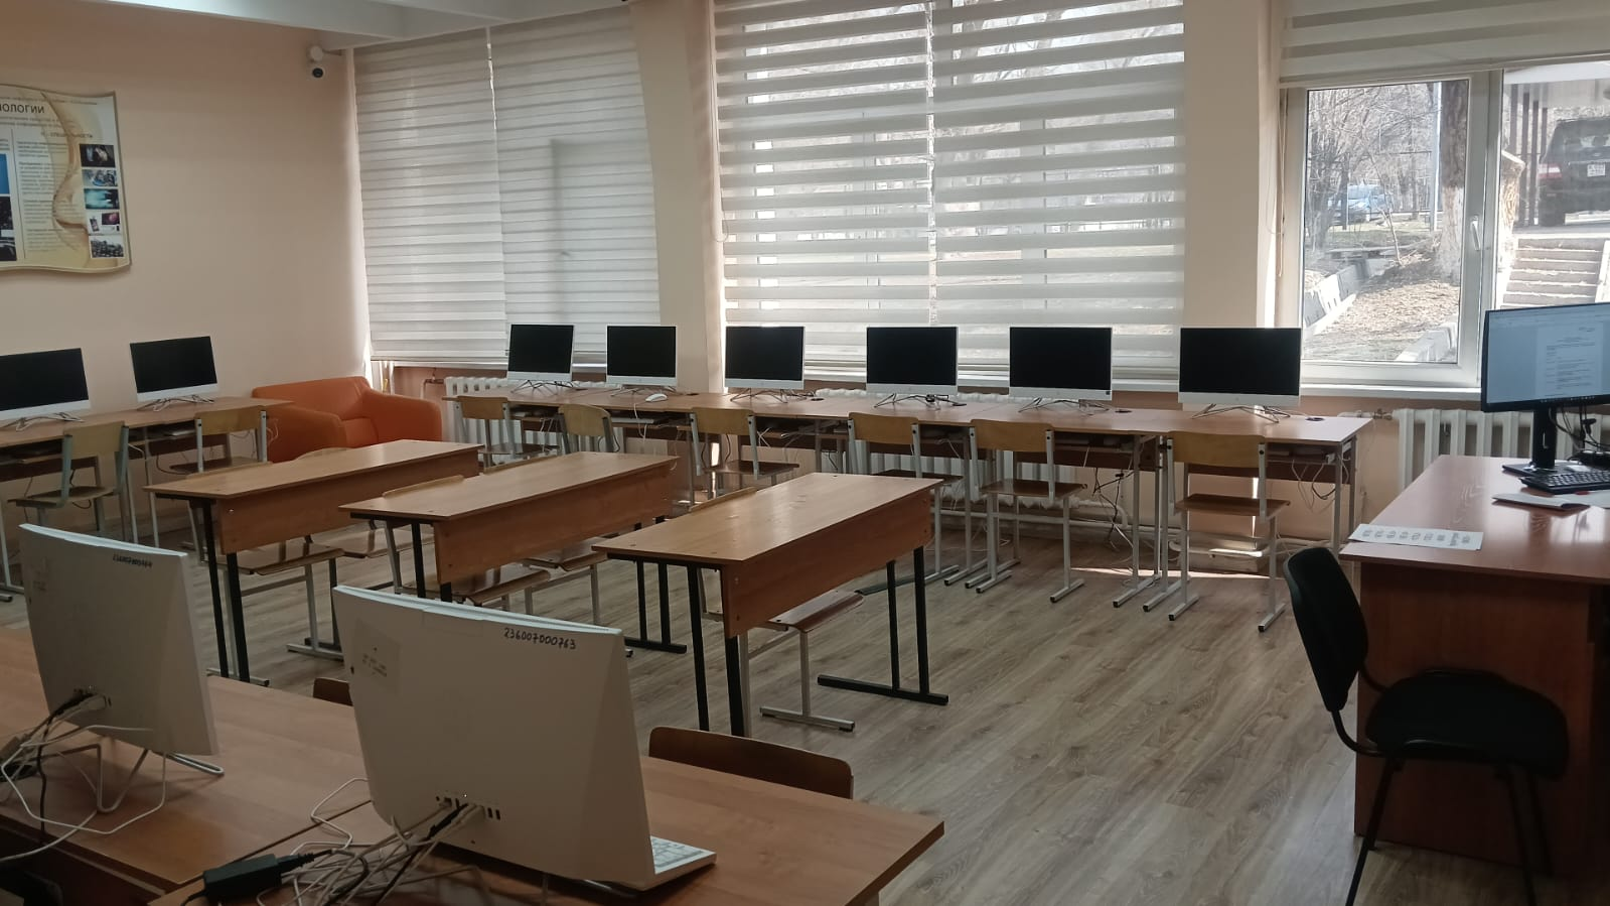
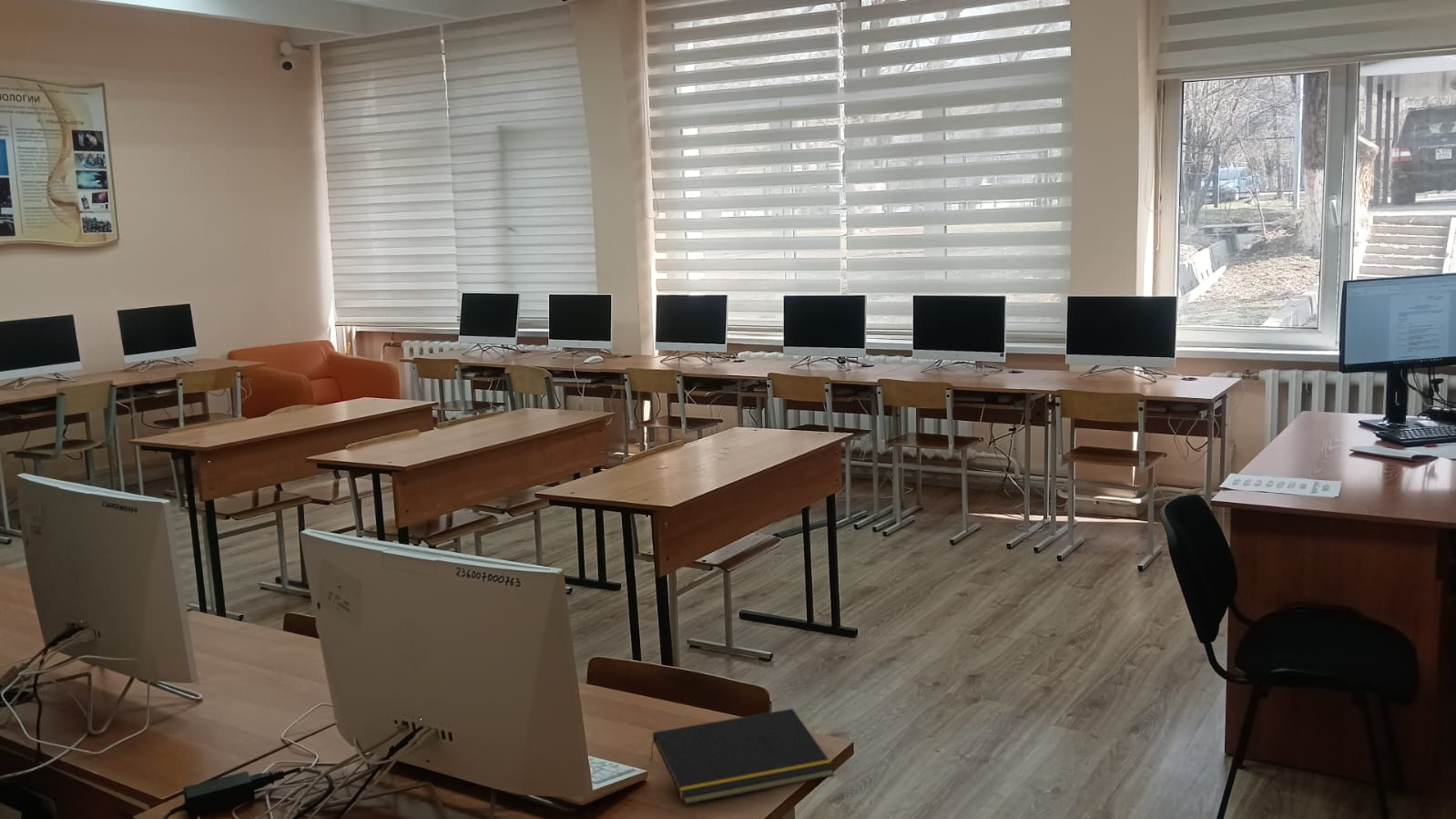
+ notepad [649,708,836,806]
